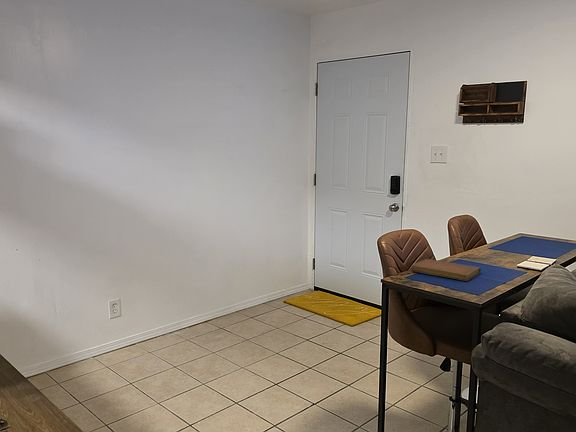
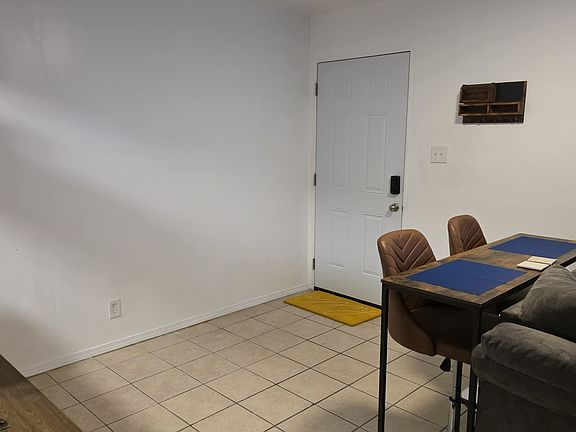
- notebook [411,258,482,282]
